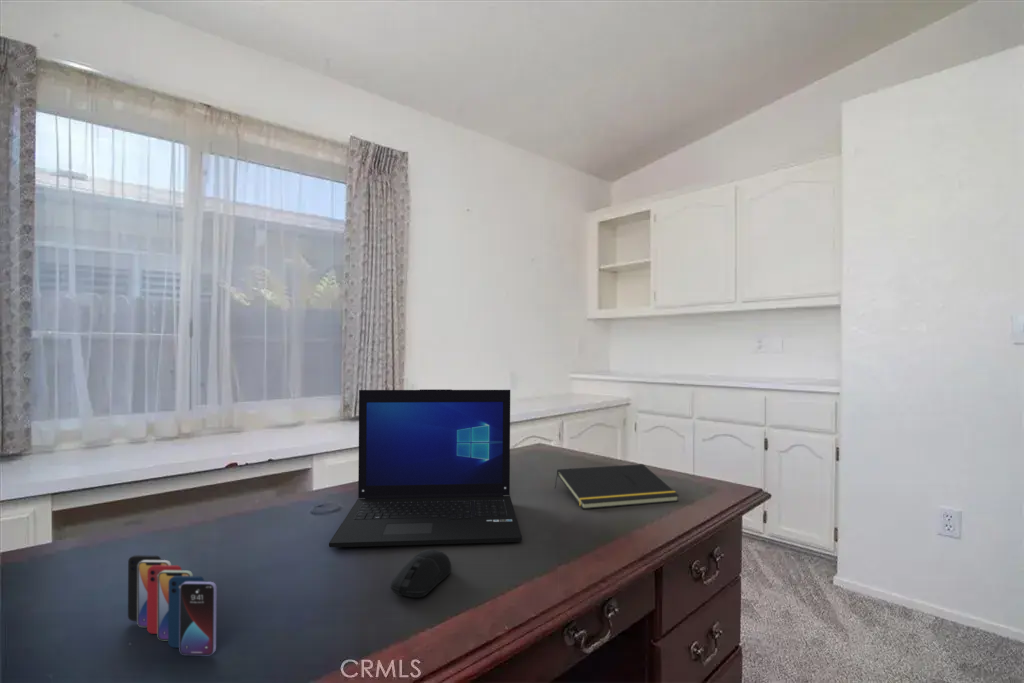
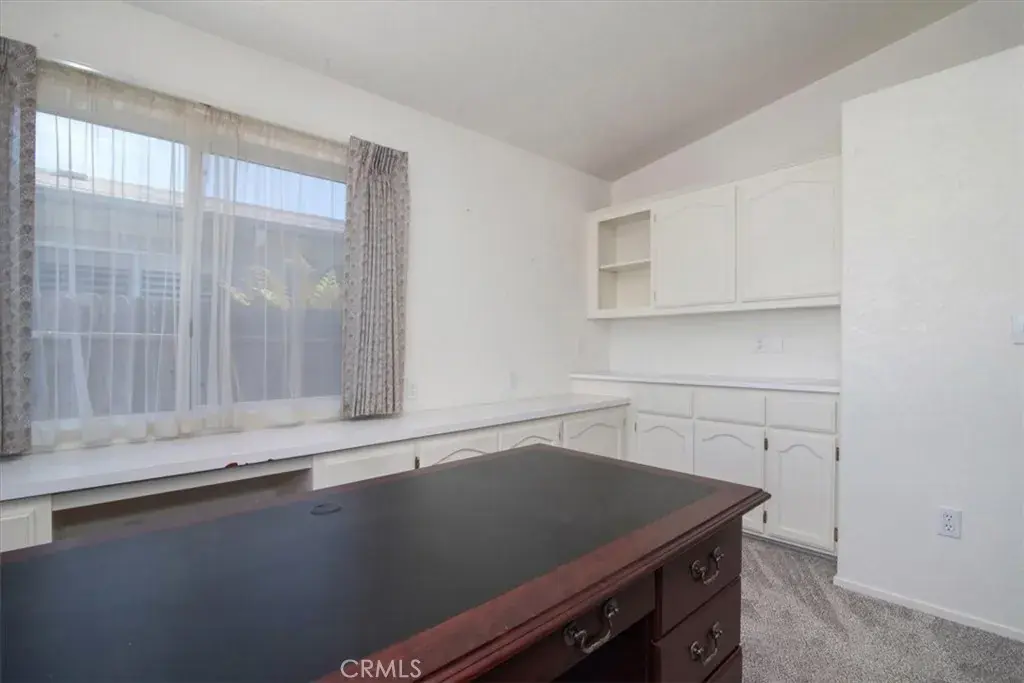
- notepad [554,463,680,510]
- computer mouse [389,549,452,598]
- smartphone [127,554,217,656]
- laptop [328,388,523,548]
